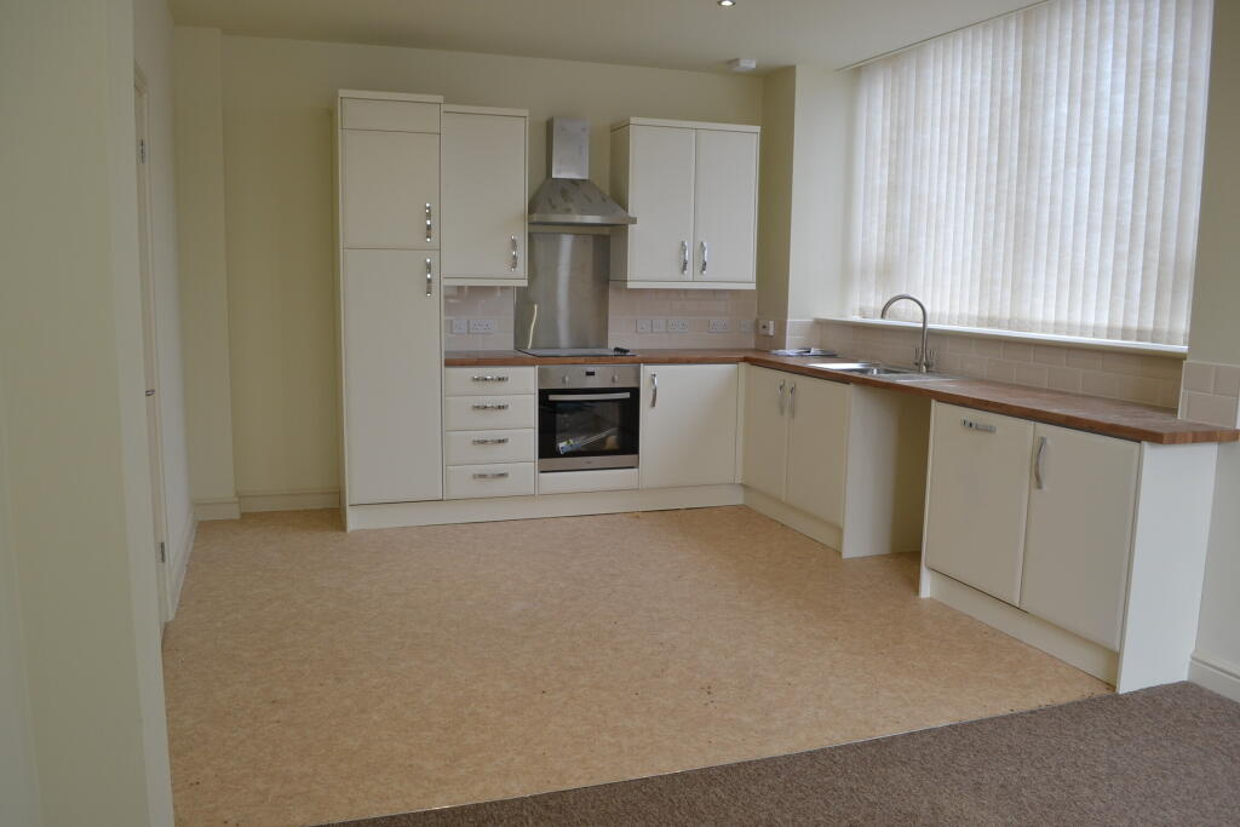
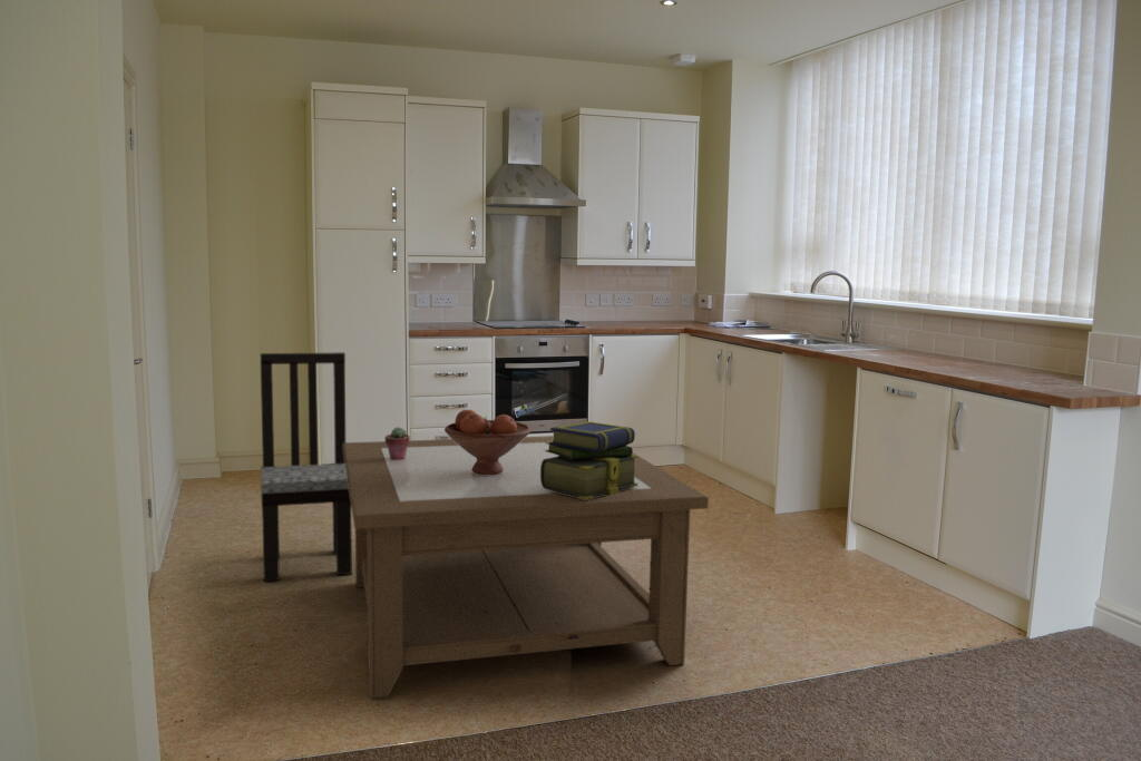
+ fruit bowl [443,409,532,475]
+ stack of books [540,420,640,499]
+ dining chair [260,351,353,583]
+ potted succulent [383,426,411,460]
+ coffee table [343,435,710,699]
